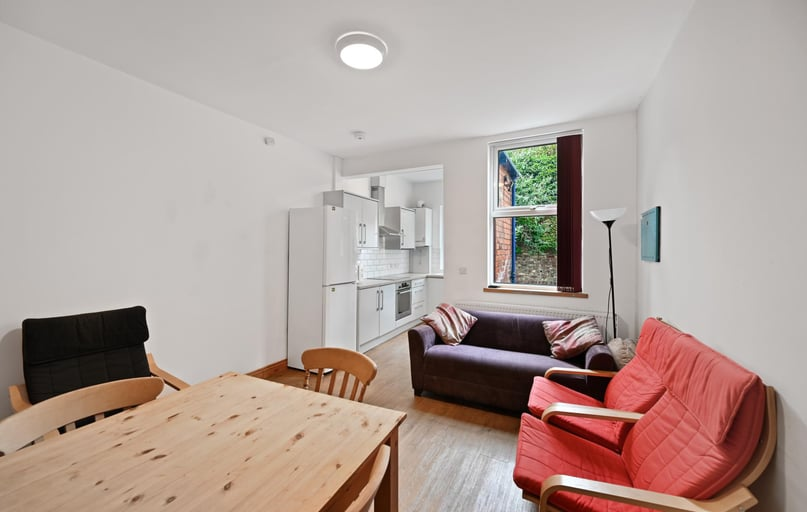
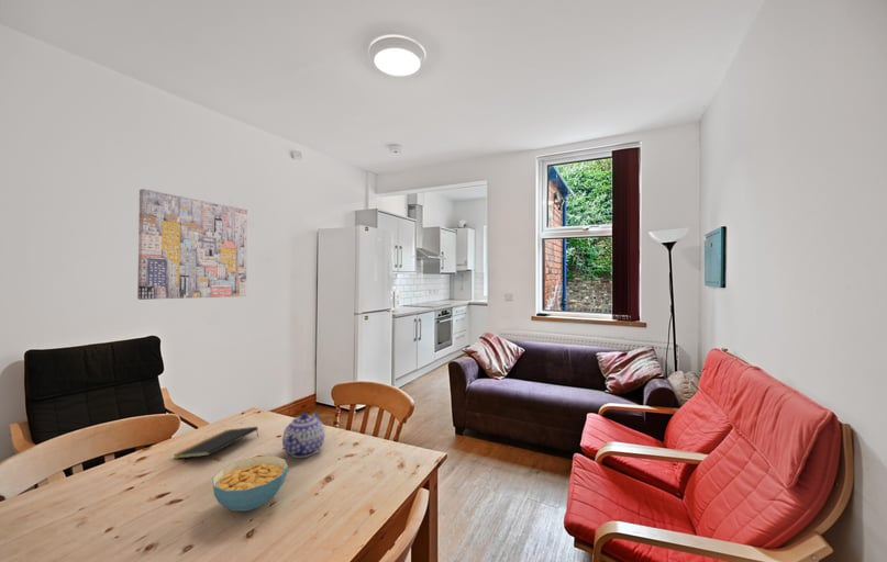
+ teapot [281,411,325,459]
+ notepad [173,426,259,460]
+ wall art [136,188,248,301]
+ cereal bowl [211,454,289,513]
